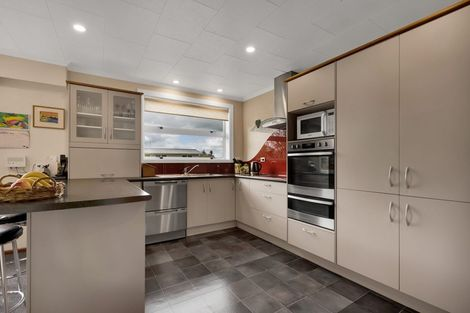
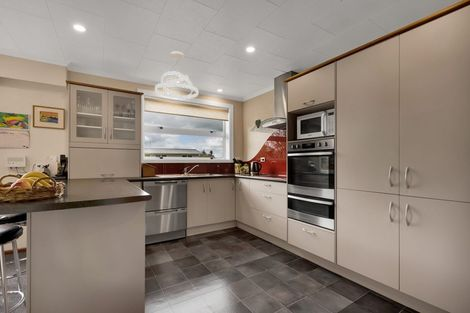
+ pendant light [154,50,199,100]
